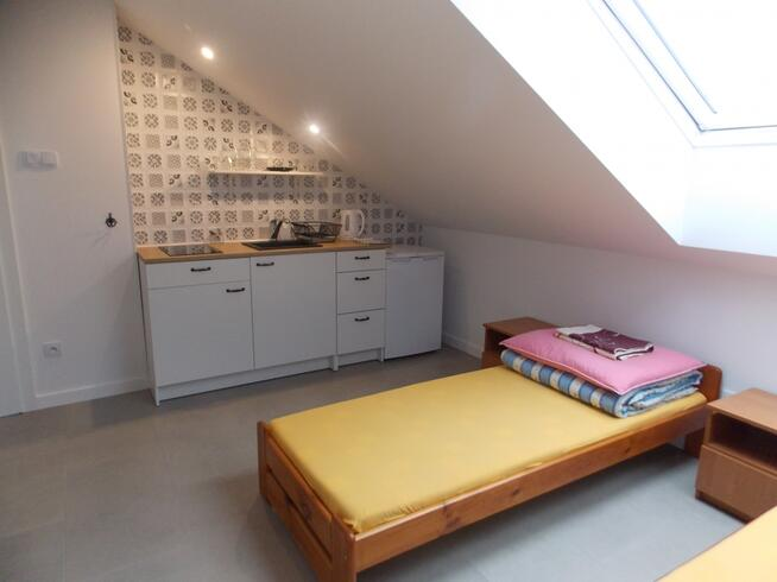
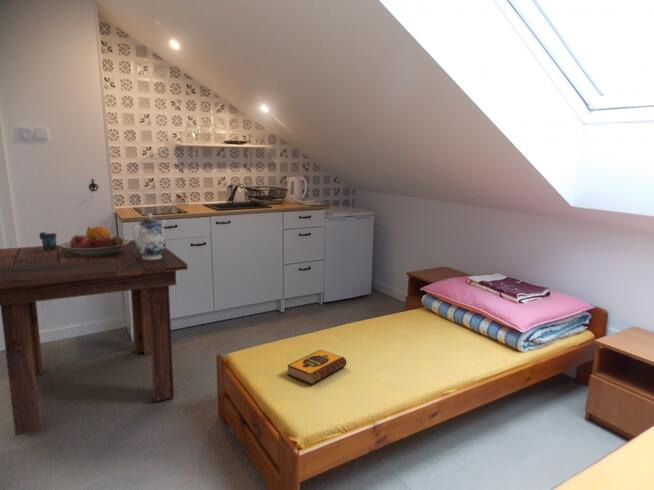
+ mug [38,231,58,251]
+ hardback book [286,349,348,385]
+ teapot [132,212,167,260]
+ fruit bowl [60,226,130,256]
+ dining table [0,239,189,437]
